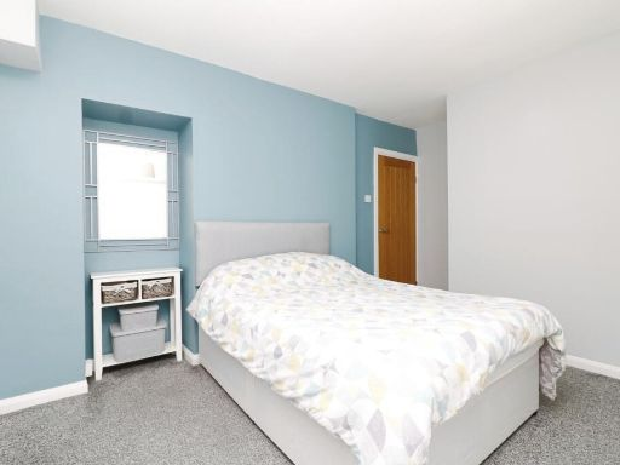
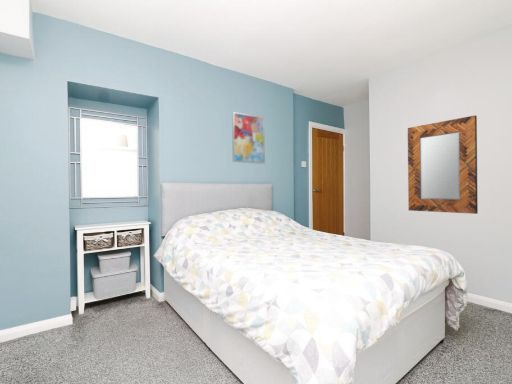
+ wall art [231,111,266,165]
+ home mirror [407,115,479,215]
